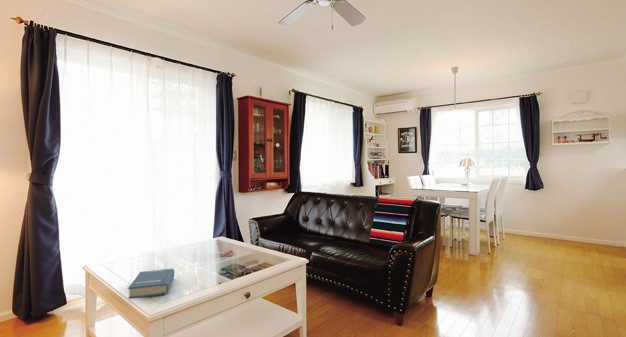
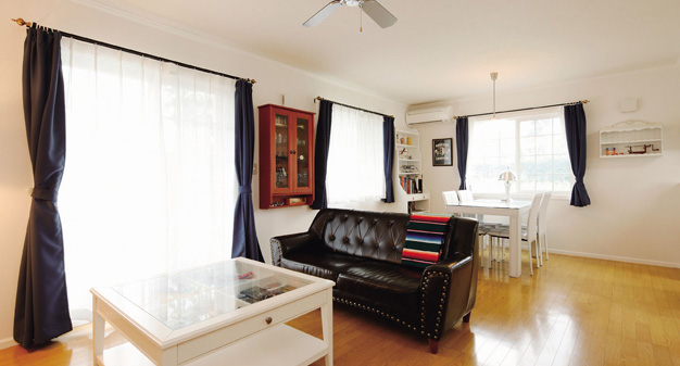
- hardback book [127,268,175,300]
